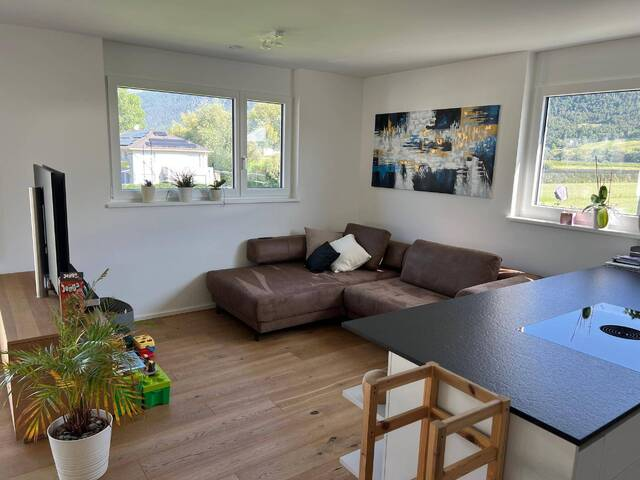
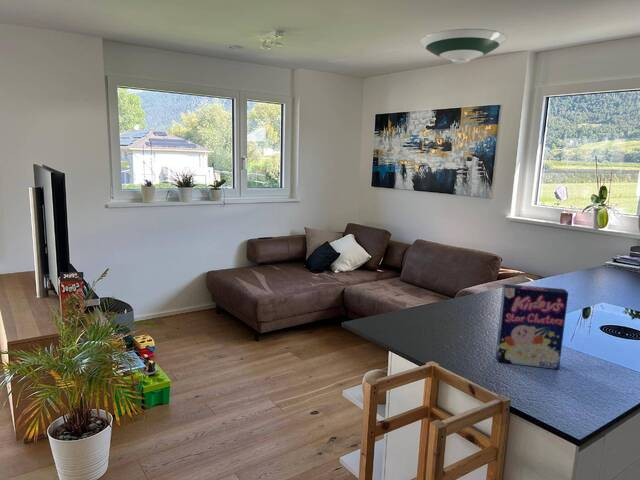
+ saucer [419,28,508,64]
+ cereal box [495,283,569,370]
